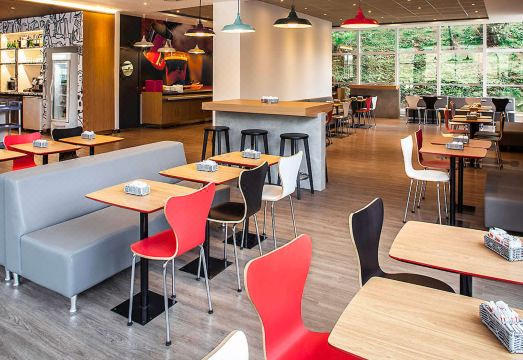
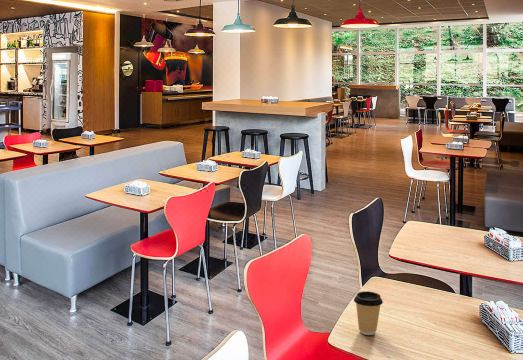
+ coffee cup [353,290,384,336]
